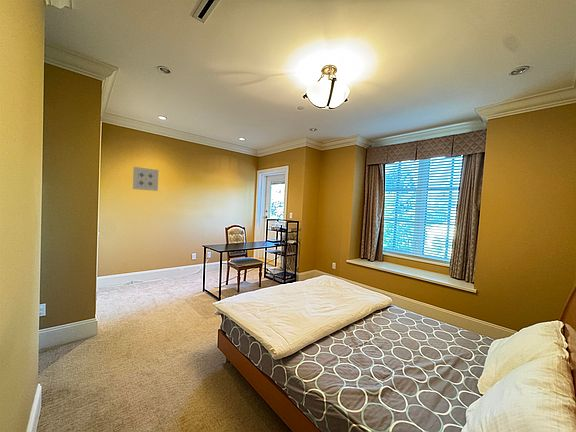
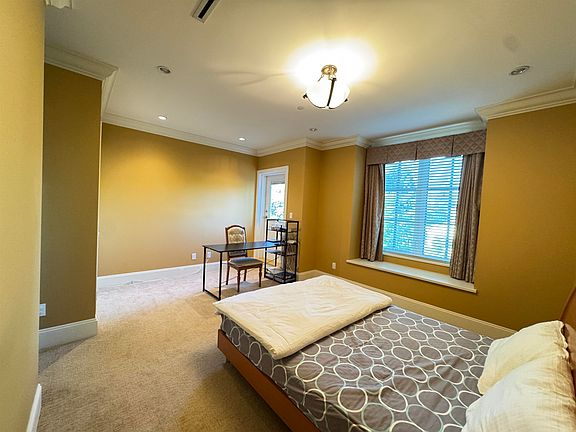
- wall art [132,166,160,192]
